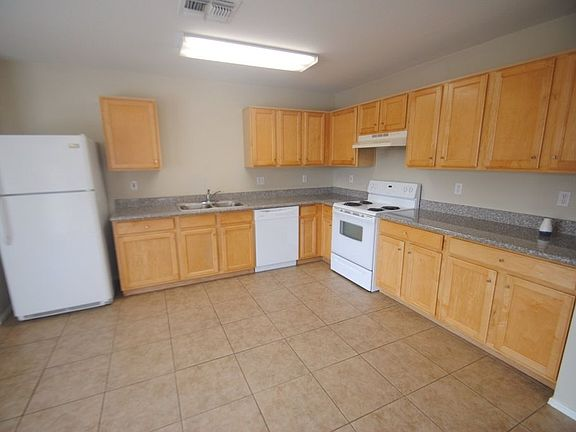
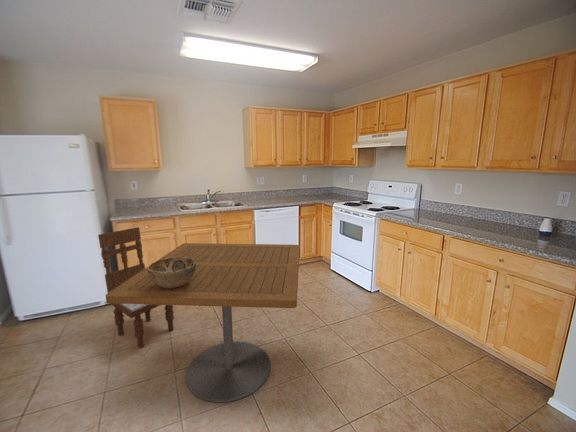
+ dining chair [97,226,175,349]
+ dining table [105,242,301,403]
+ decorative bowl [148,257,196,288]
